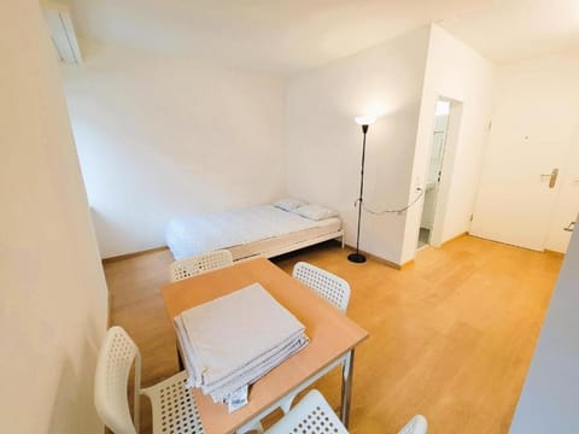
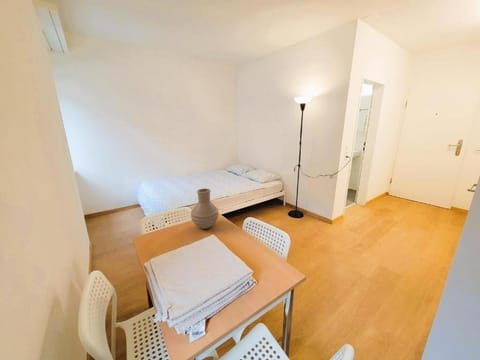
+ vase [190,188,220,230]
